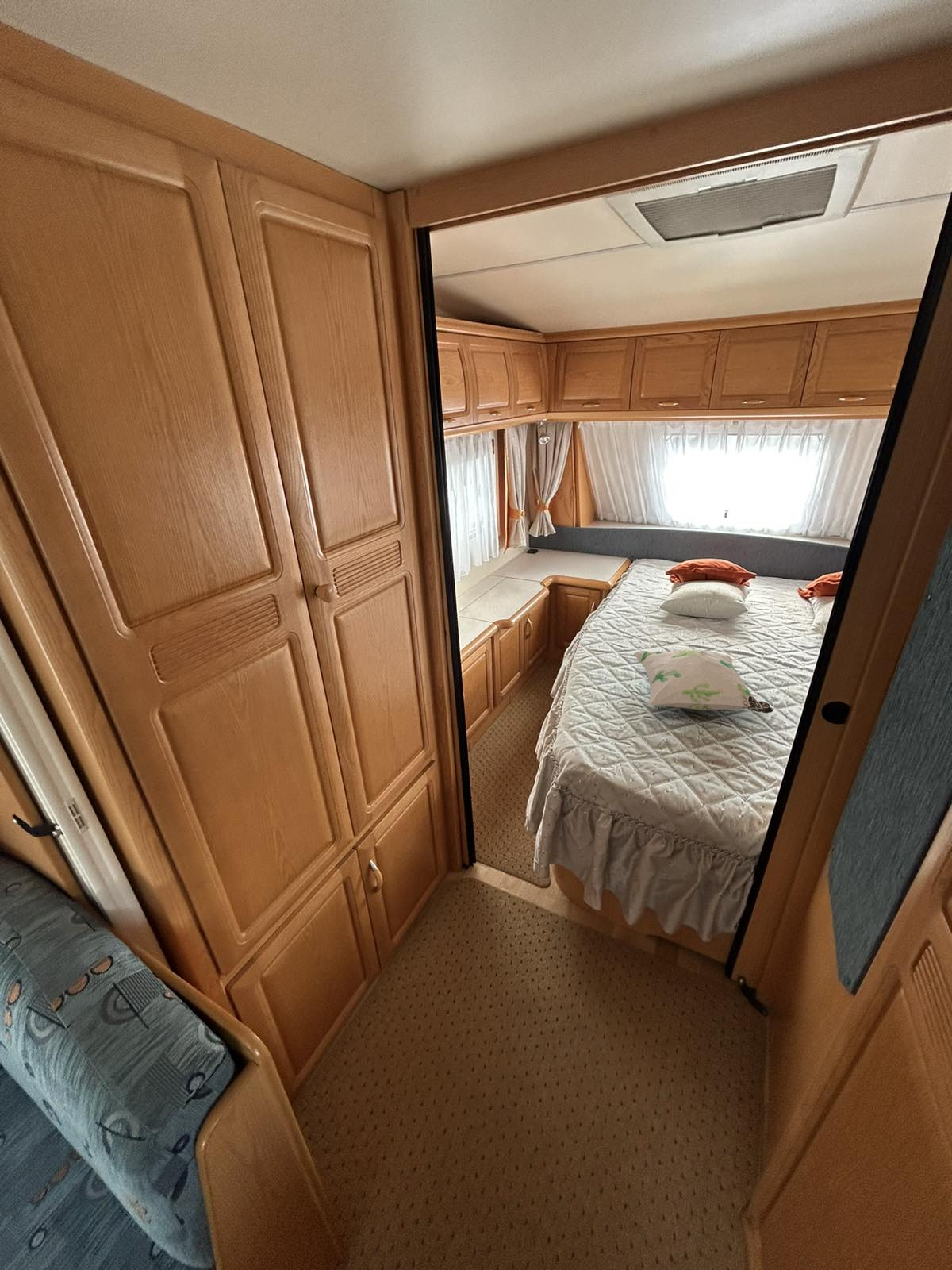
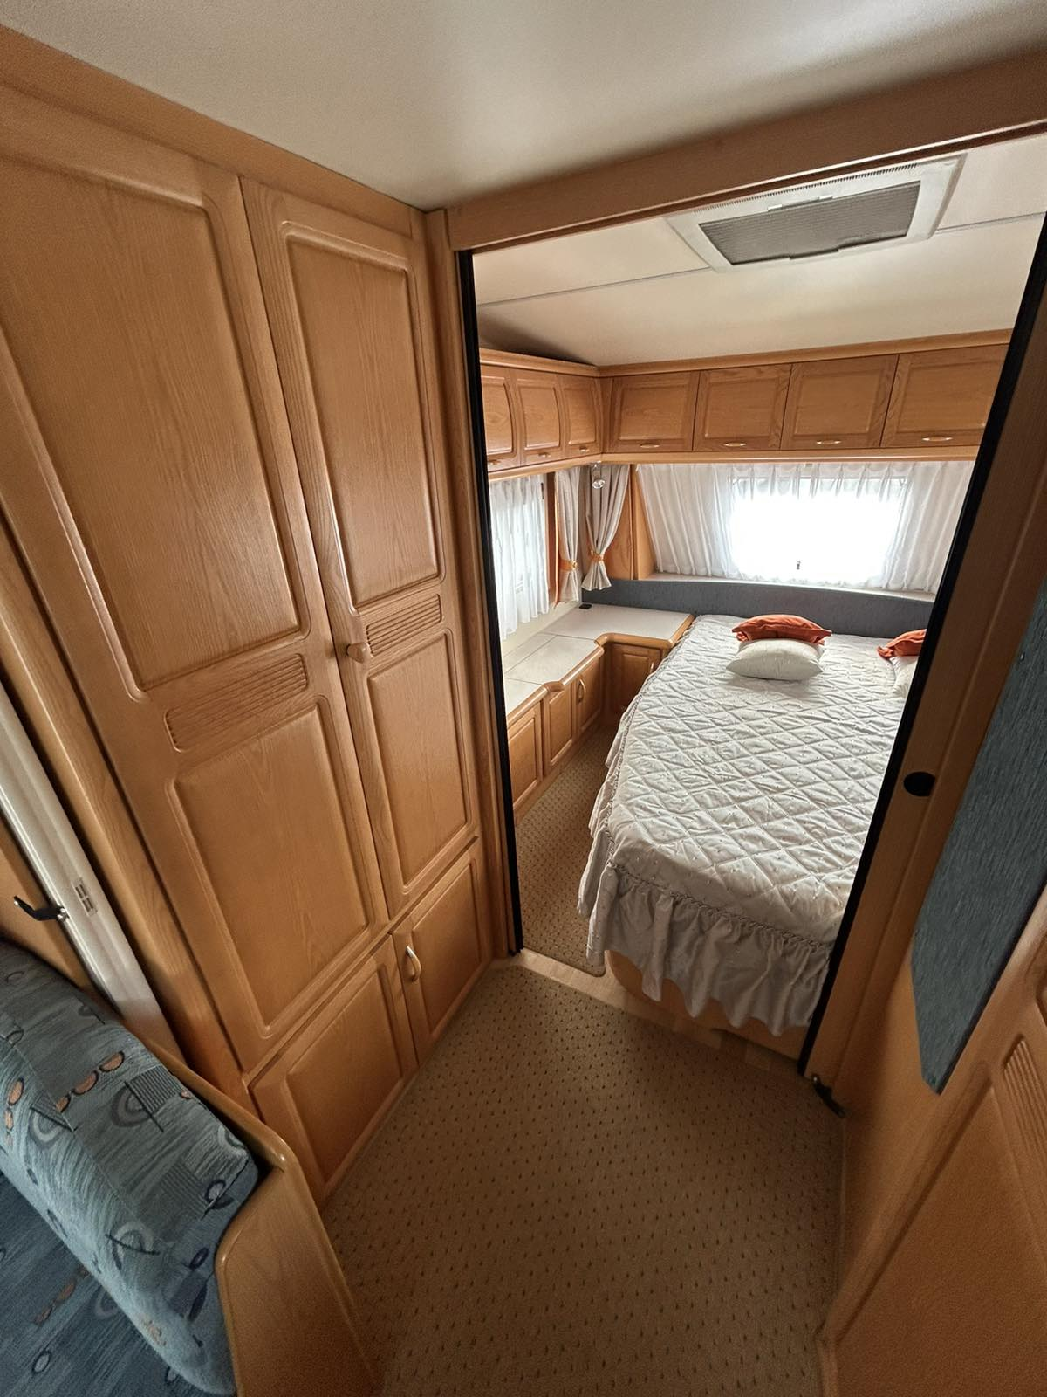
- decorative pillow [633,648,774,714]
